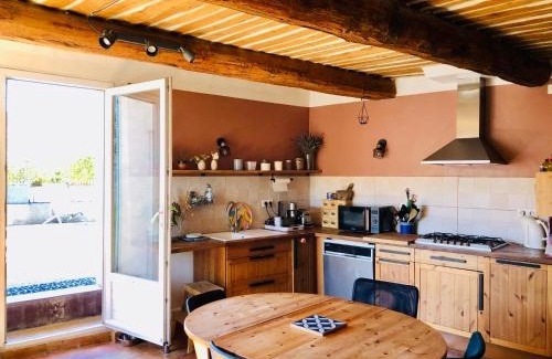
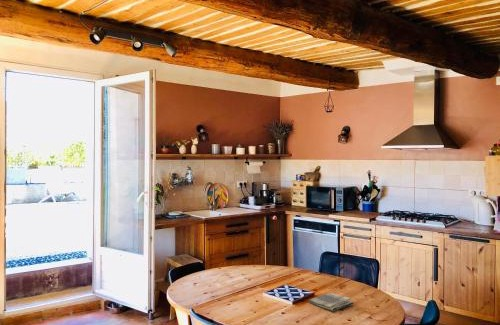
+ dish towel [308,292,355,312]
